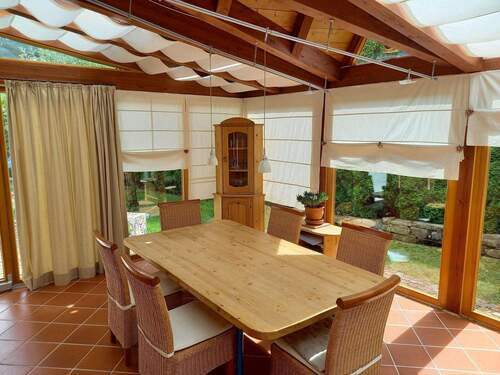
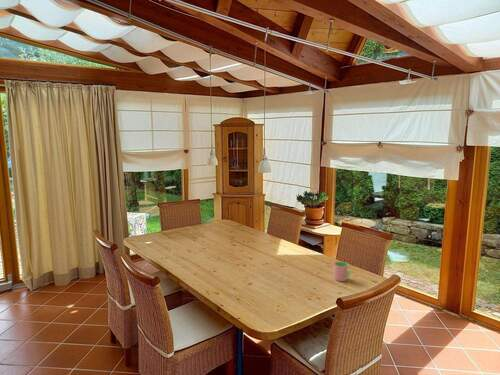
+ cup [333,261,352,282]
